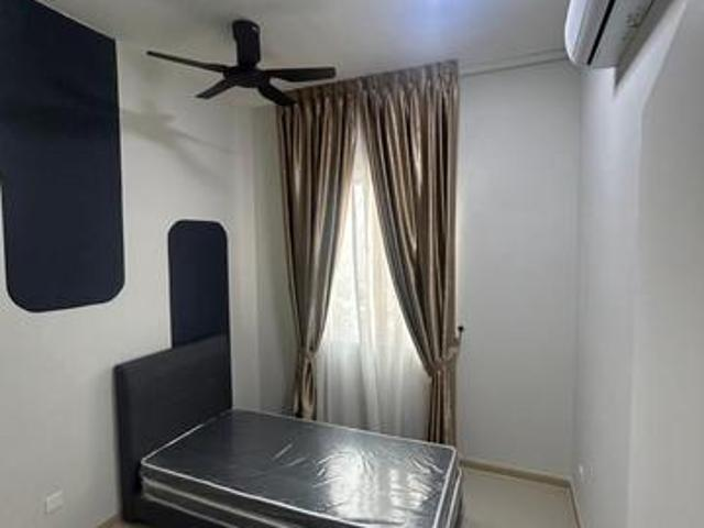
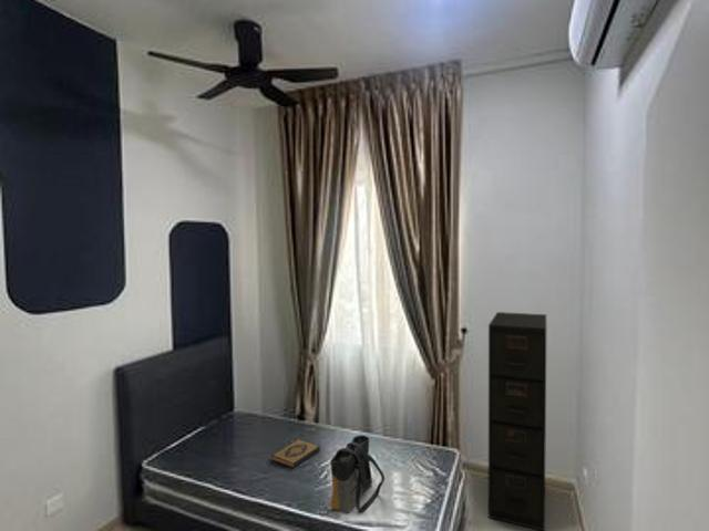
+ hardback book [270,438,321,469]
+ filing cabinet [487,311,547,531]
+ tote bag [329,435,386,514]
